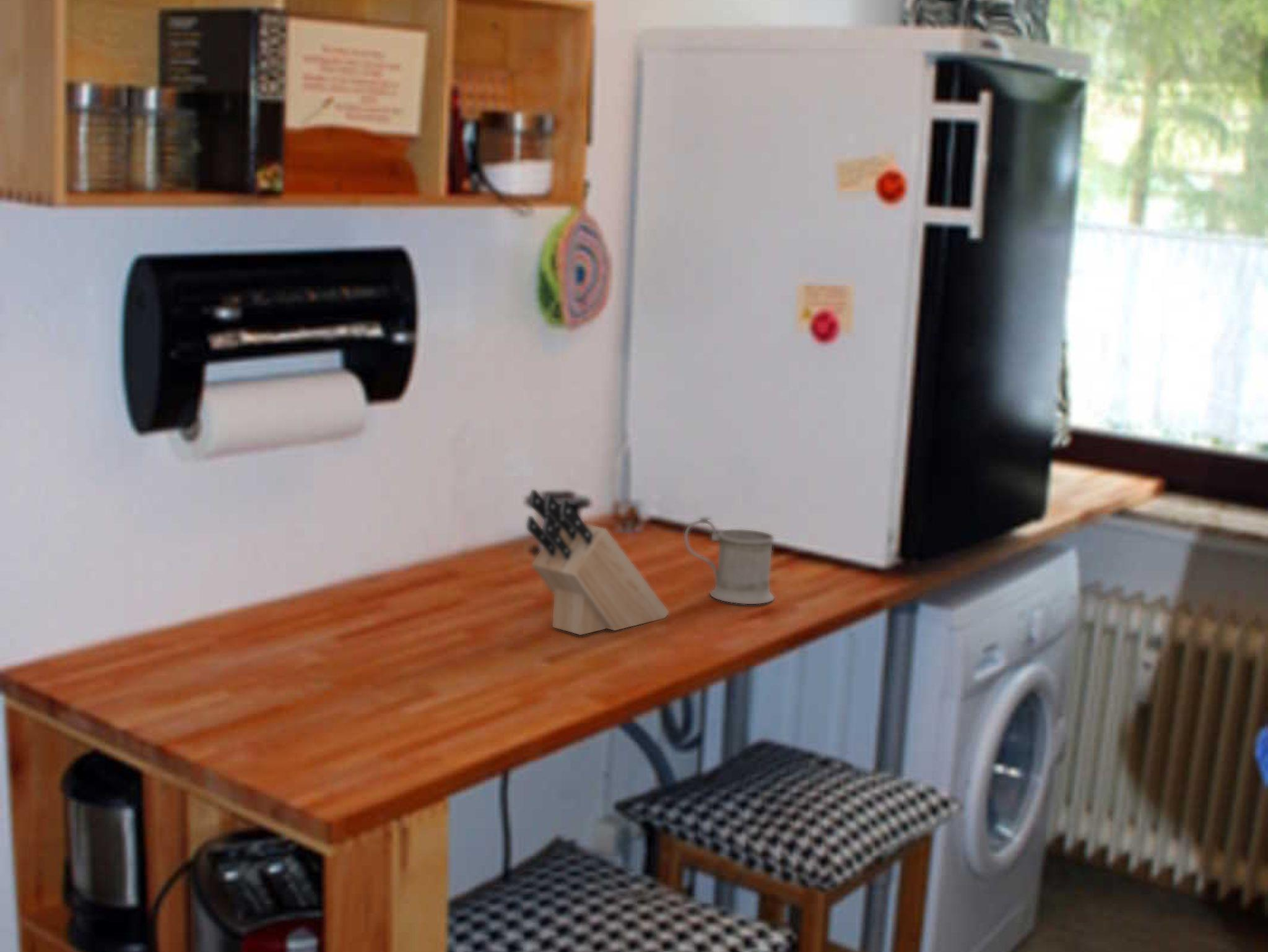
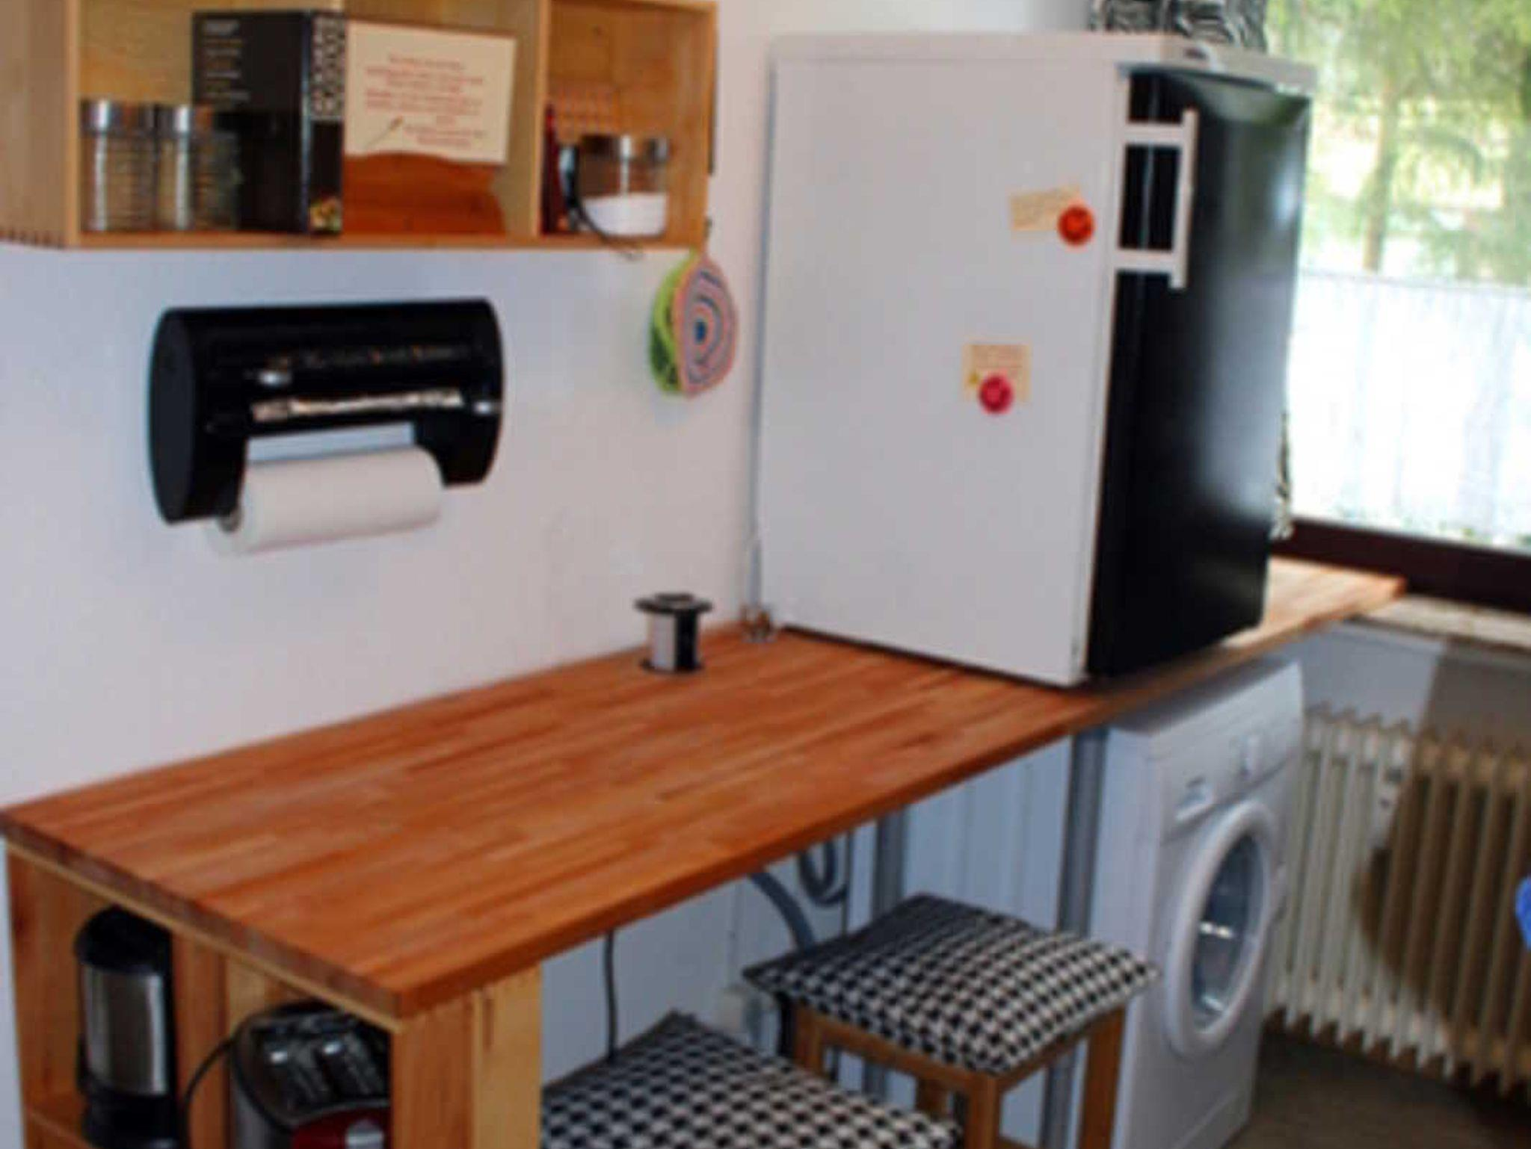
- knife block [526,488,670,636]
- mug [684,516,775,605]
